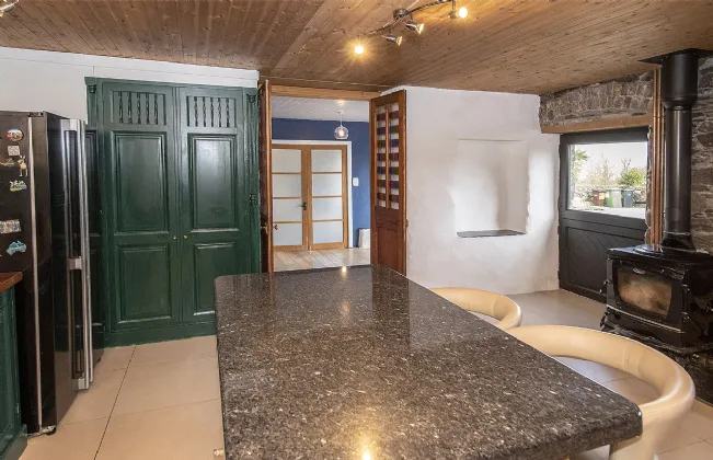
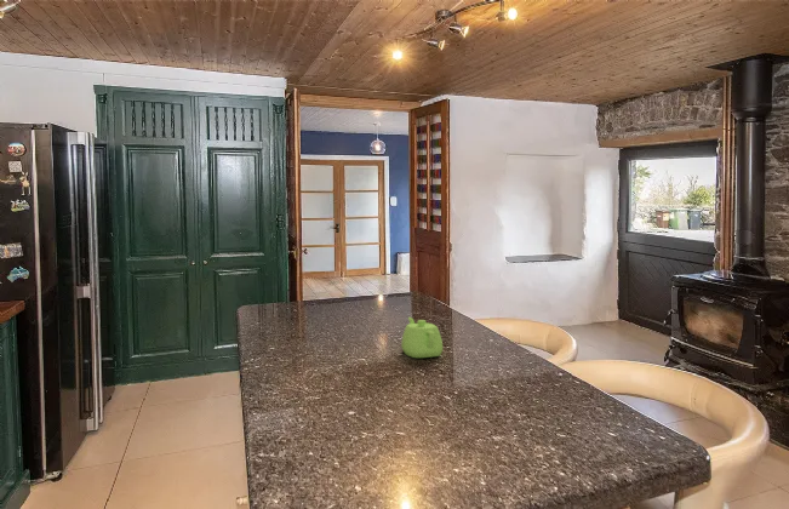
+ teapot [401,316,444,359]
